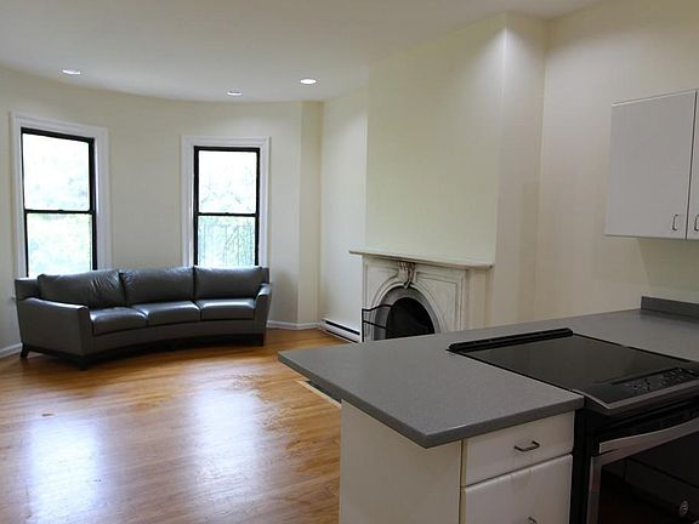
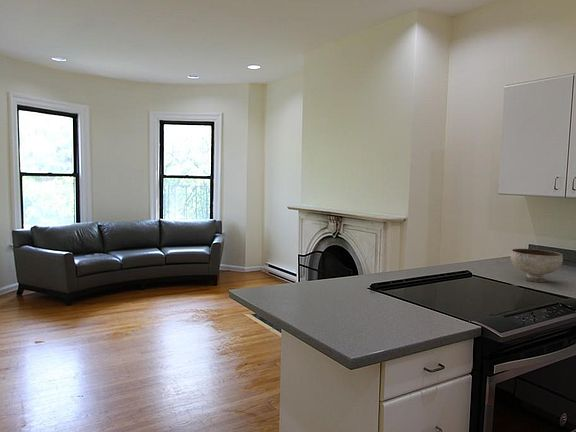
+ bowl [510,248,564,283]
